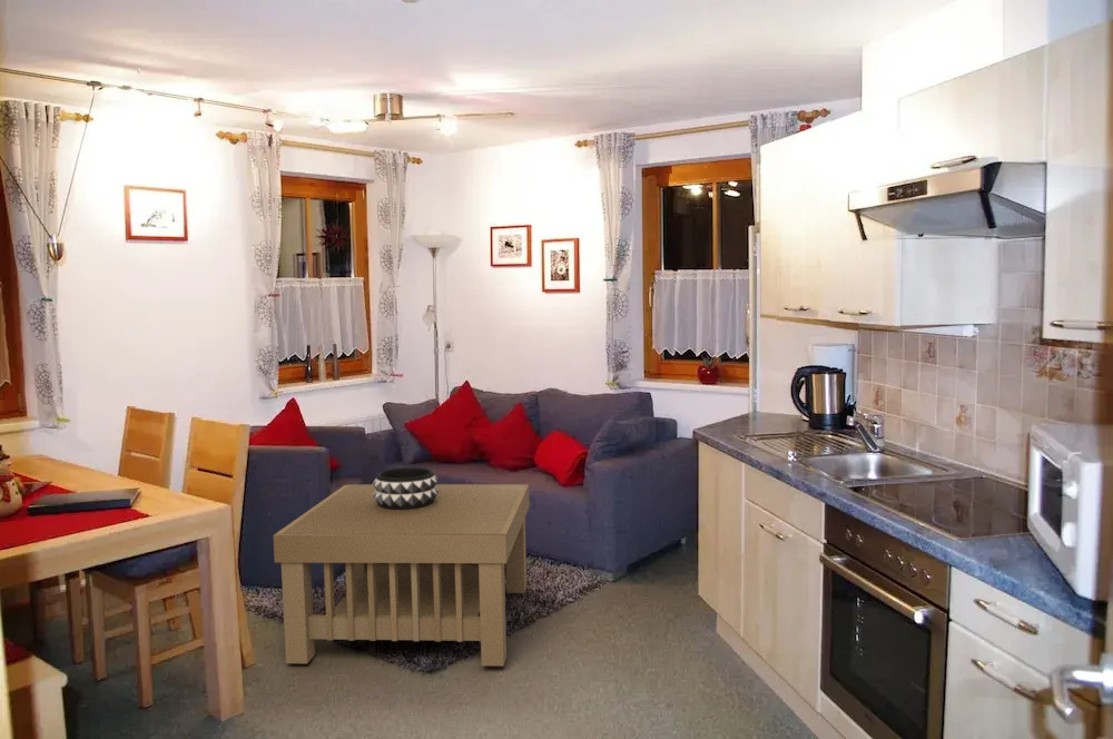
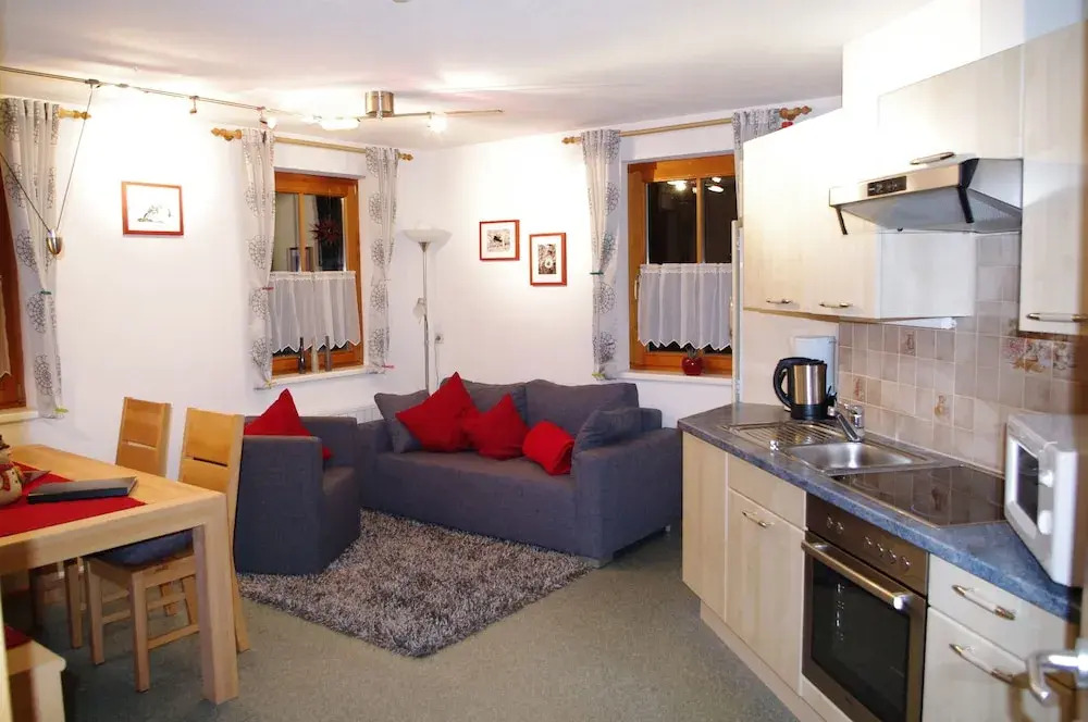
- decorative bowl [372,466,440,510]
- coffee table [273,483,531,667]
